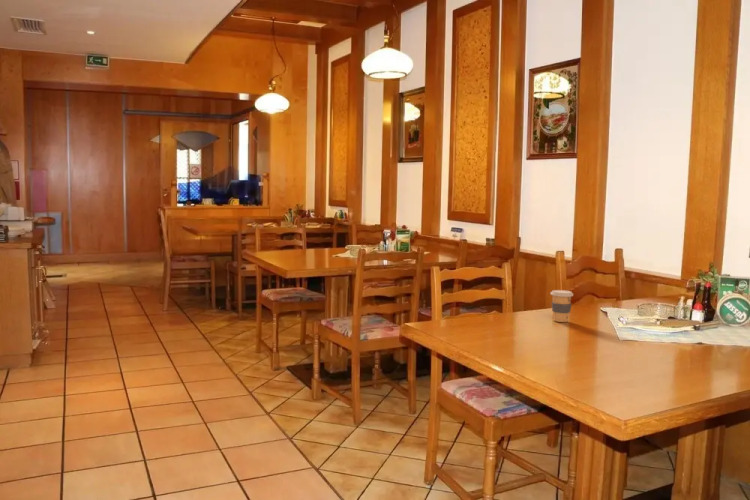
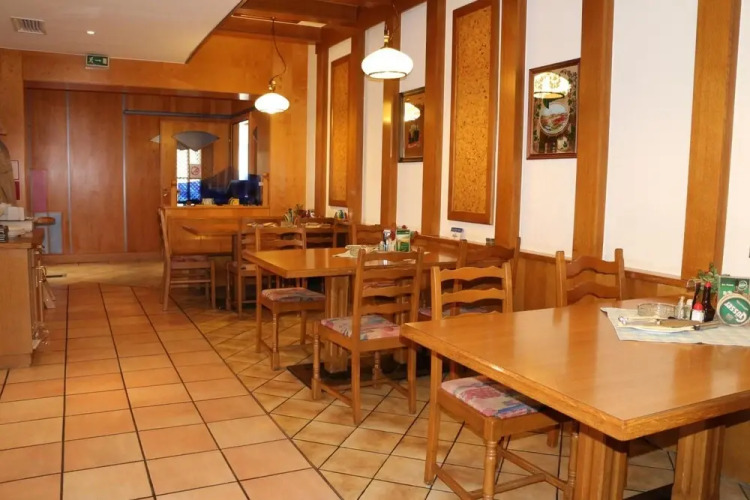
- coffee cup [549,289,574,323]
